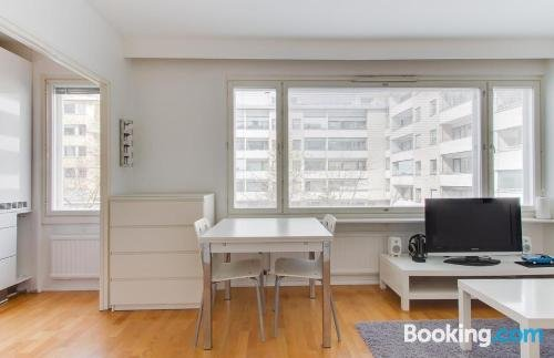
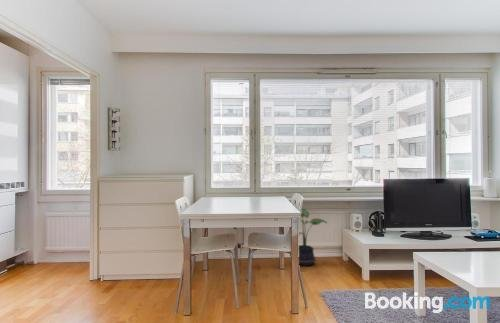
+ potted plant [298,207,328,267]
